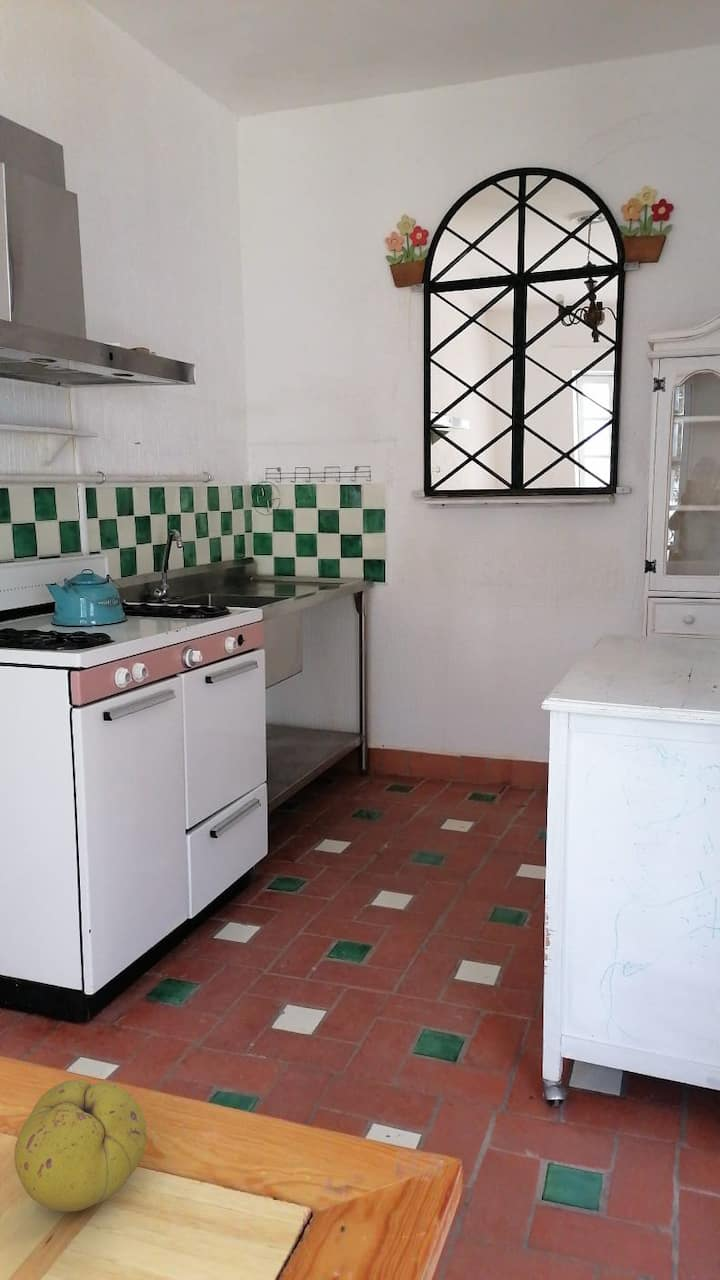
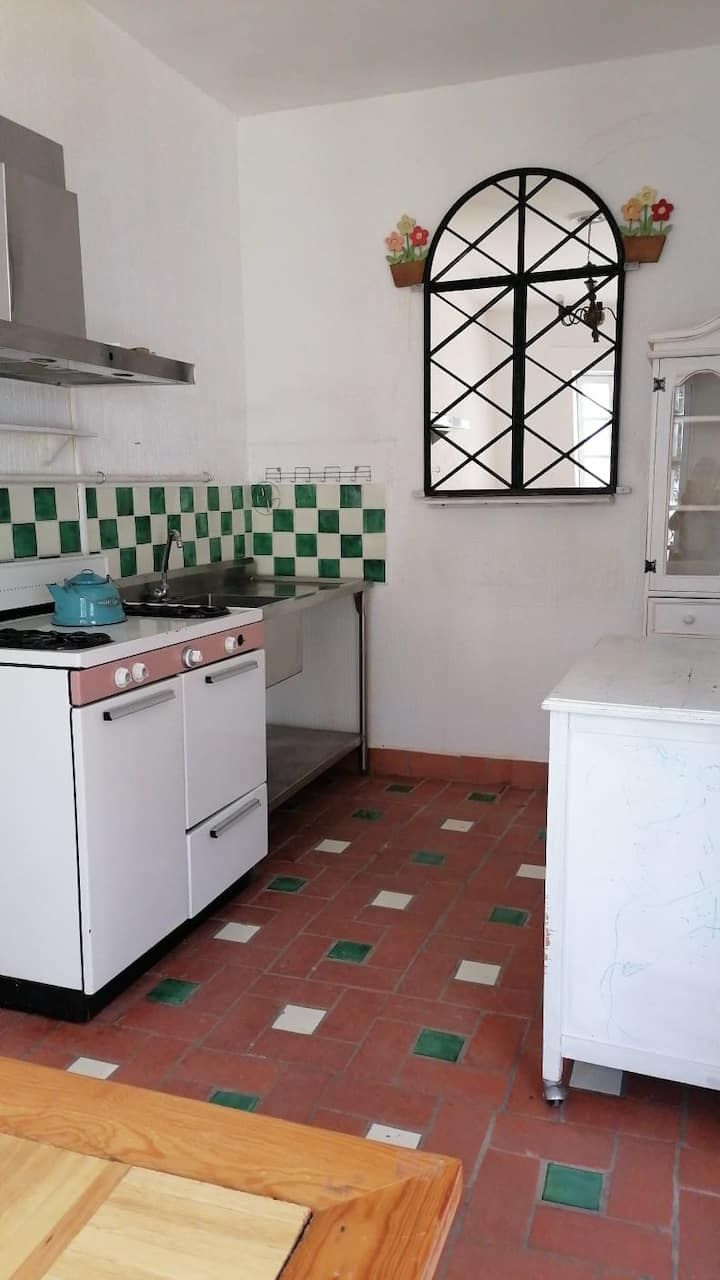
- fruit [13,1079,147,1212]
